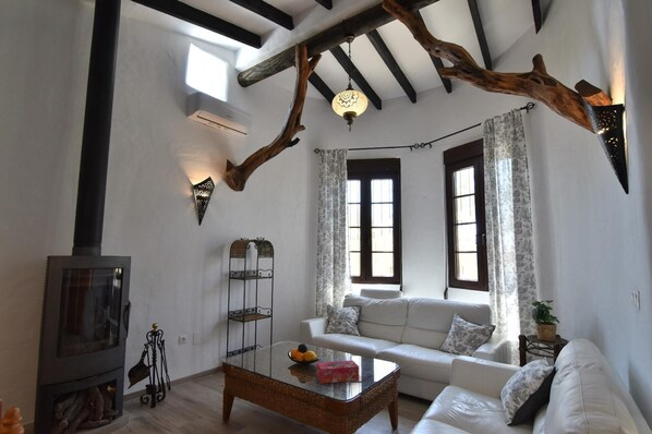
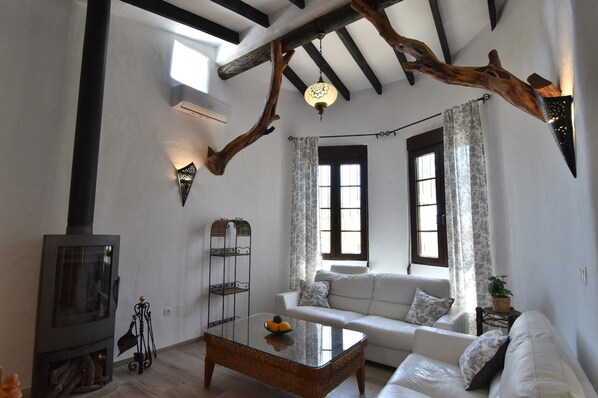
- tissue box [315,359,360,385]
